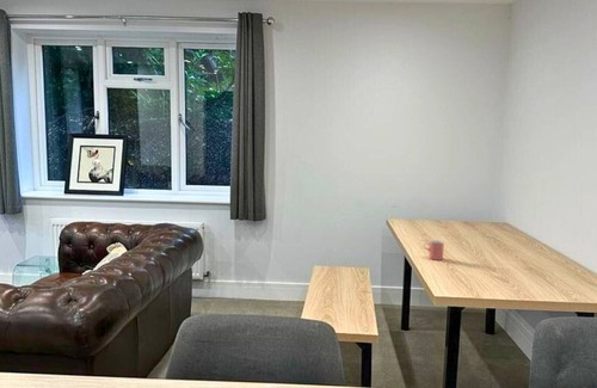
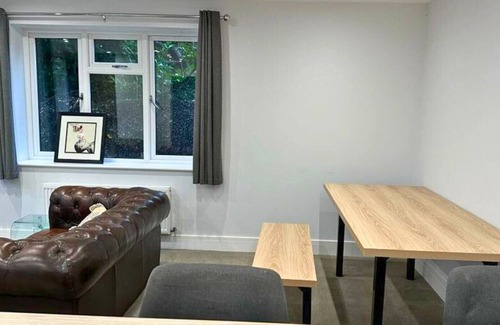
- cup [423,239,445,261]
